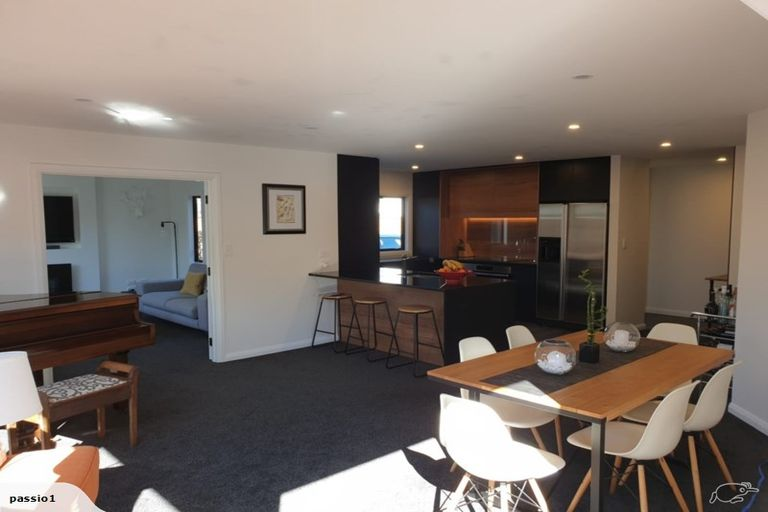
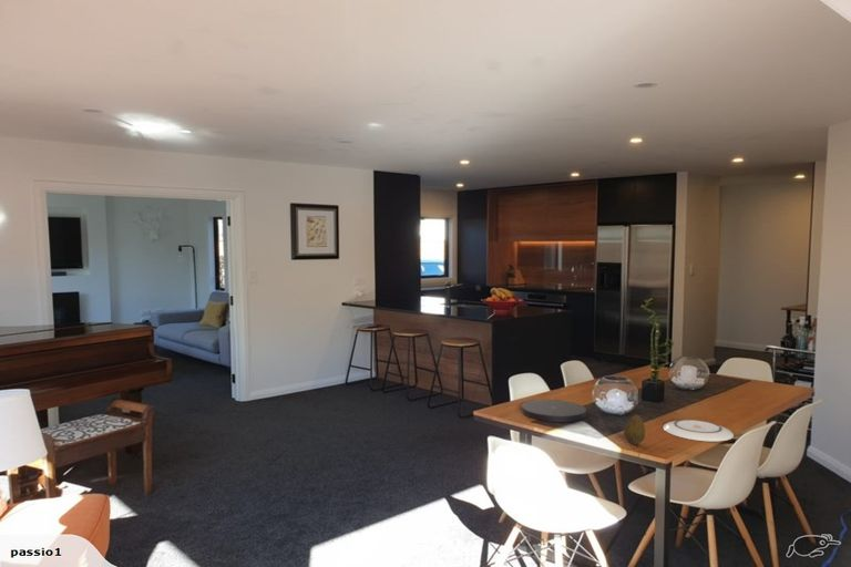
+ plate [521,399,587,423]
+ fruit [623,413,646,445]
+ plate [662,419,735,443]
